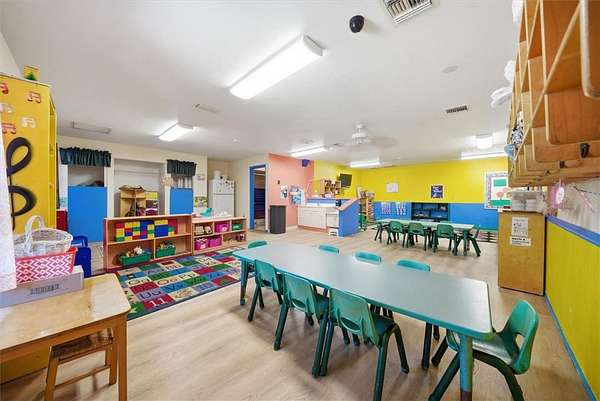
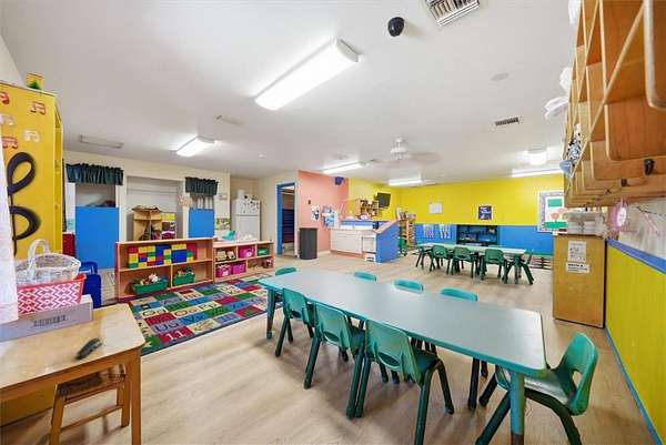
+ stapler [74,337,103,360]
